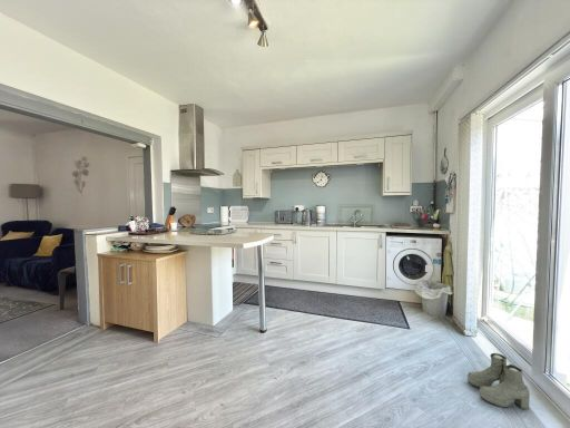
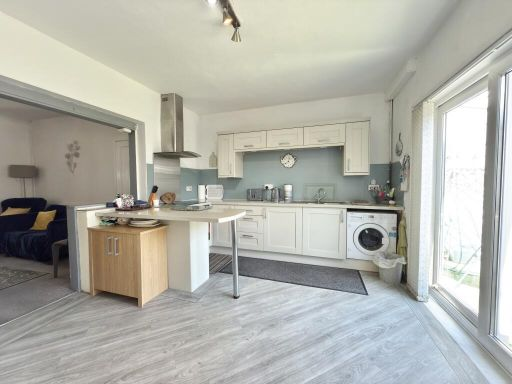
- boots [466,352,531,410]
